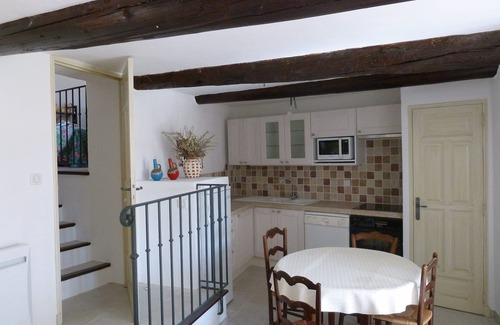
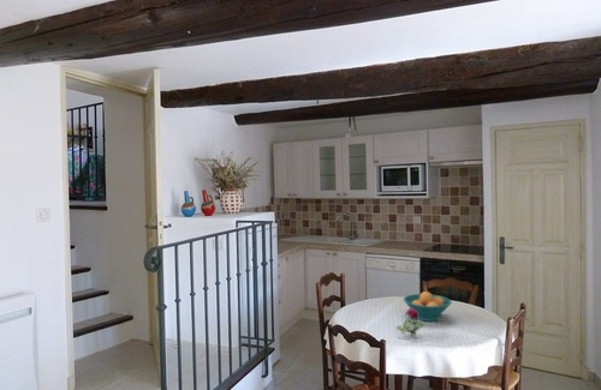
+ flower [395,307,426,337]
+ fruit bowl [403,290,453,323]
